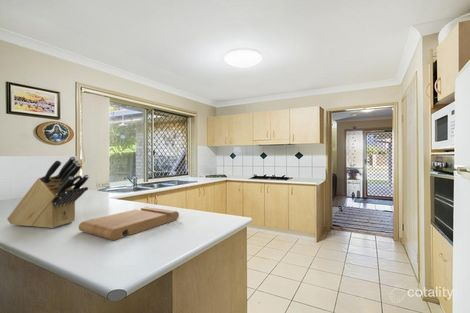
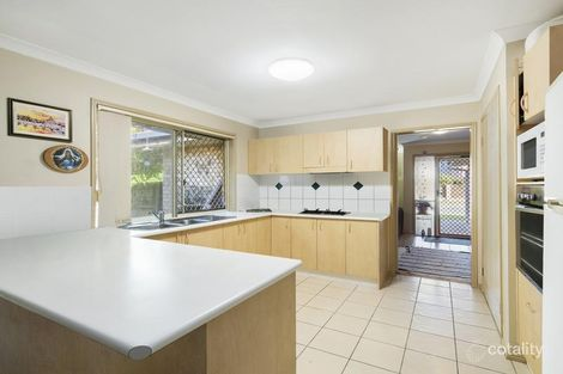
- cutting board [78,206,180,241]
- knife block [6,155,90,229]
